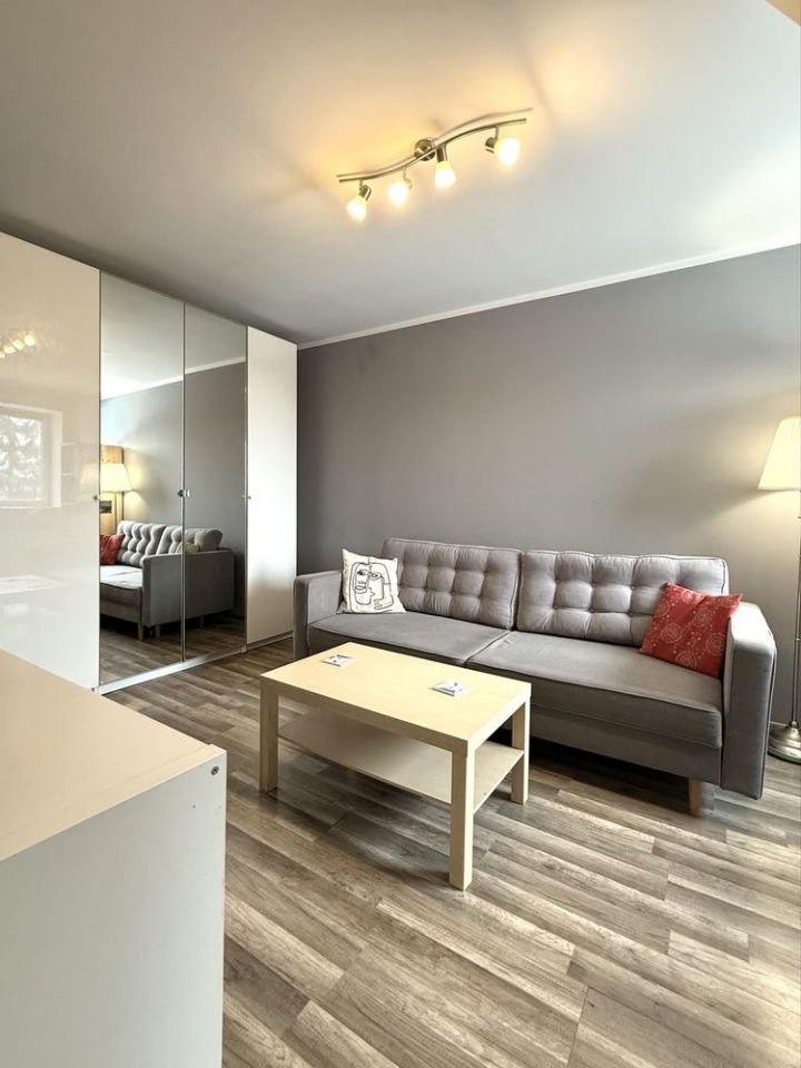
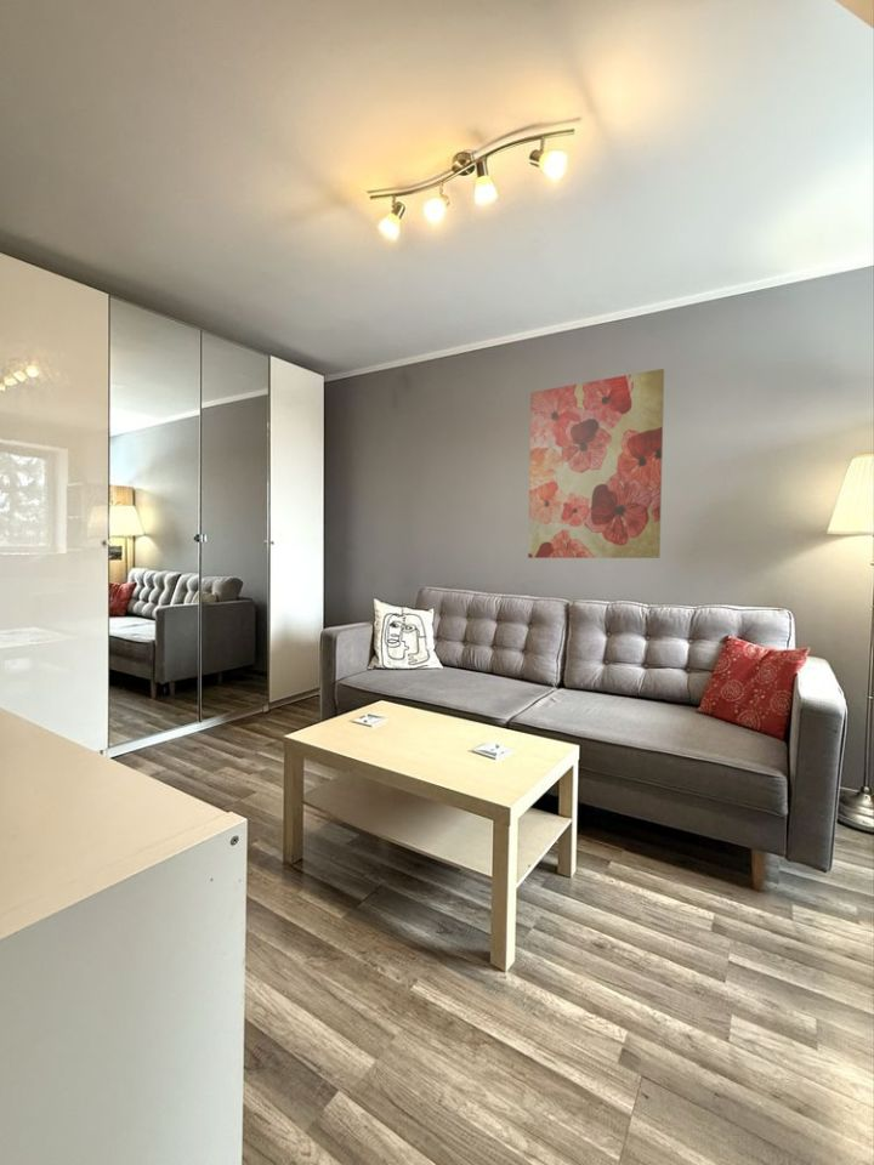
+ wall art [527,368,665,559]
